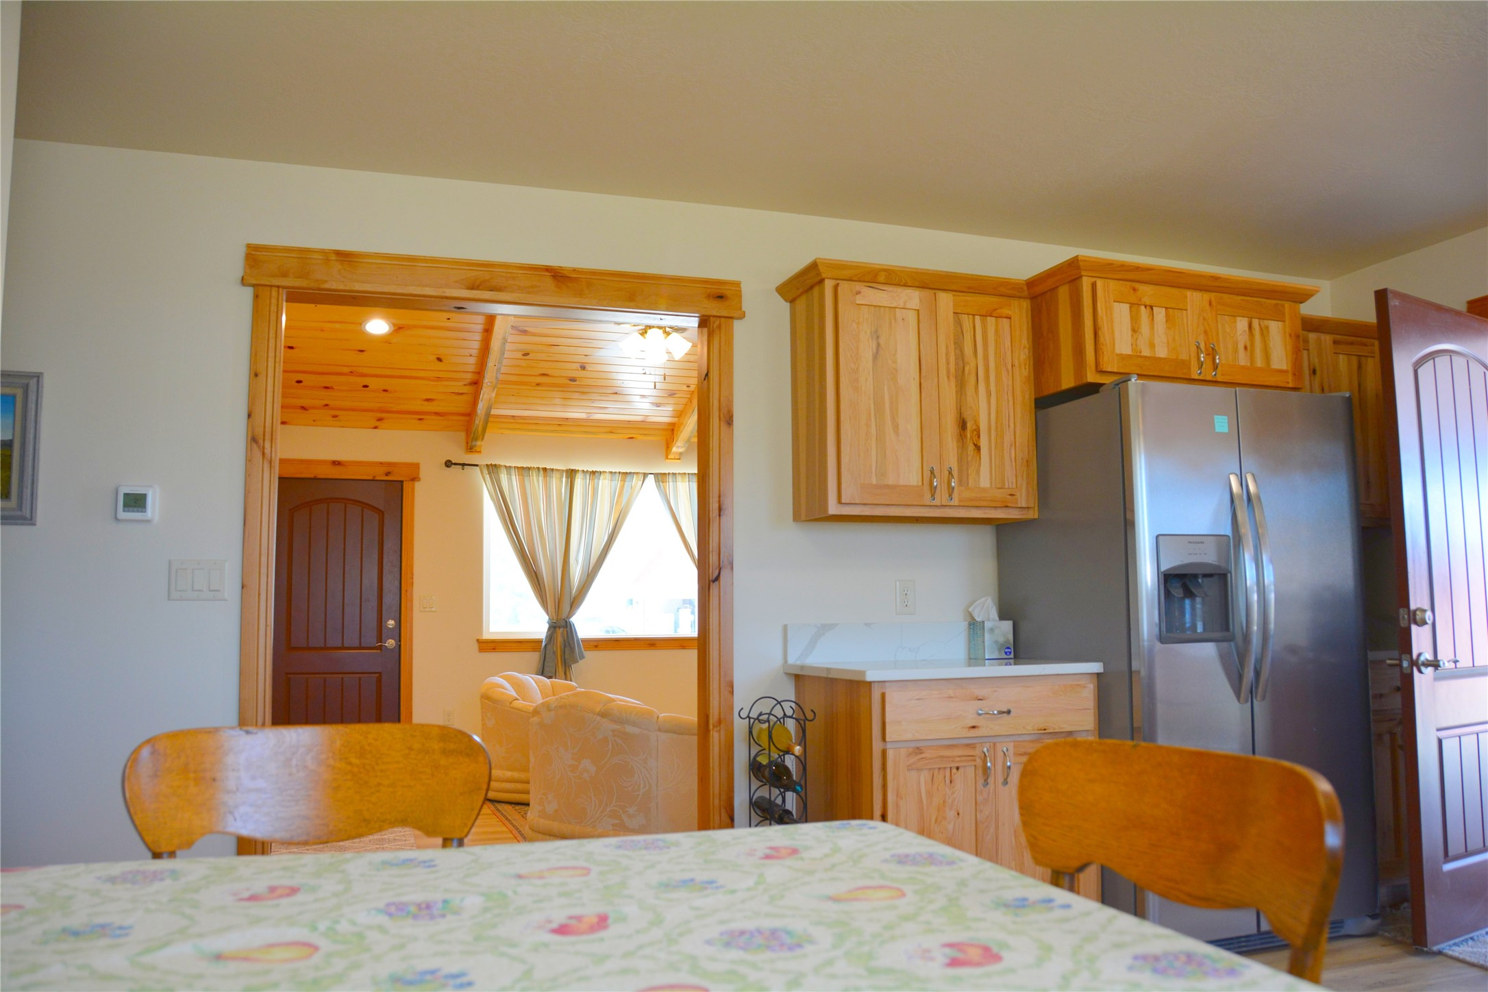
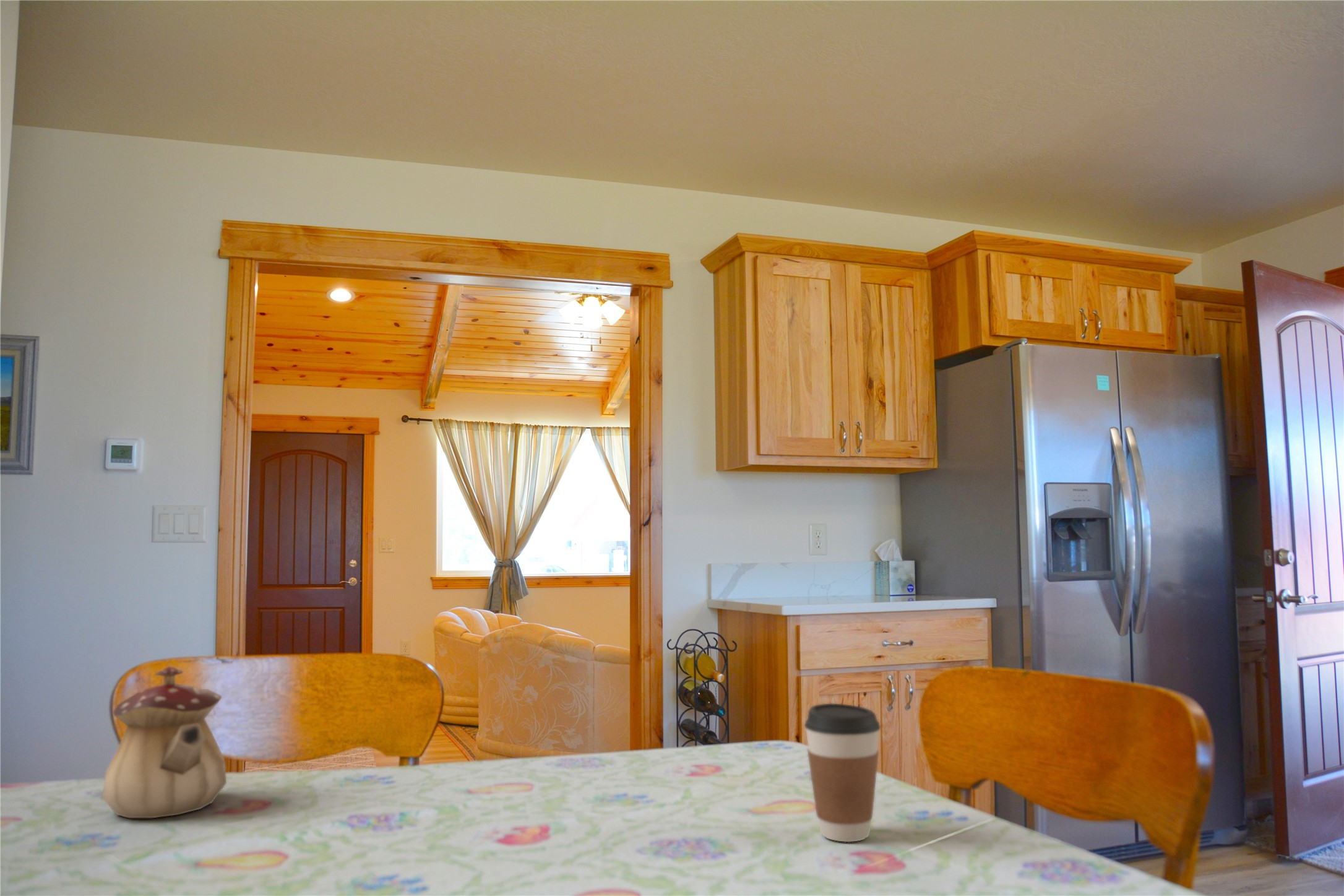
+ coffee cup [804,702,881,843]
+ teapot [101,665,227,819]
